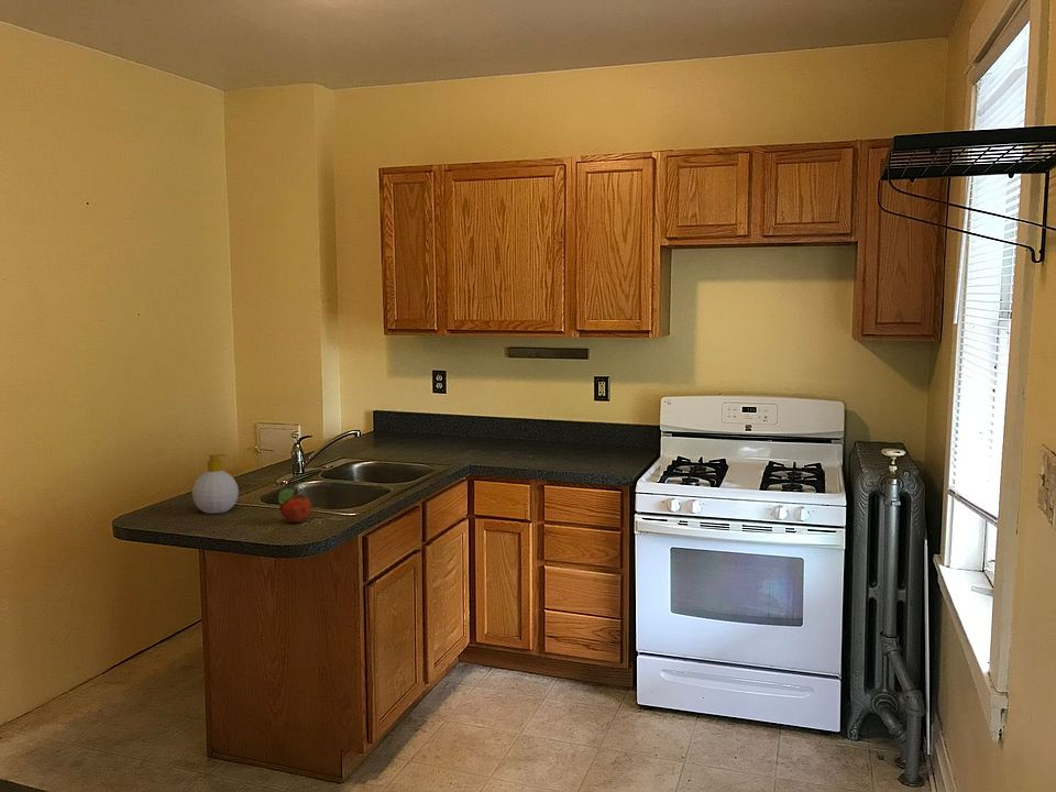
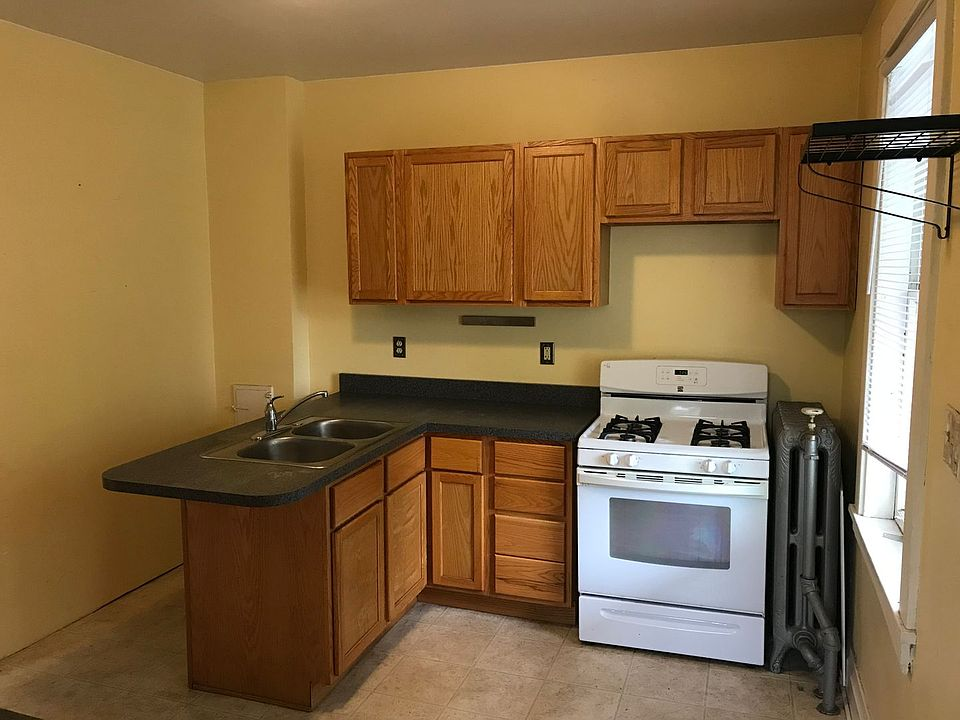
- soap bottle [191,453,240,515]
- fruit [277,486,312,524]
